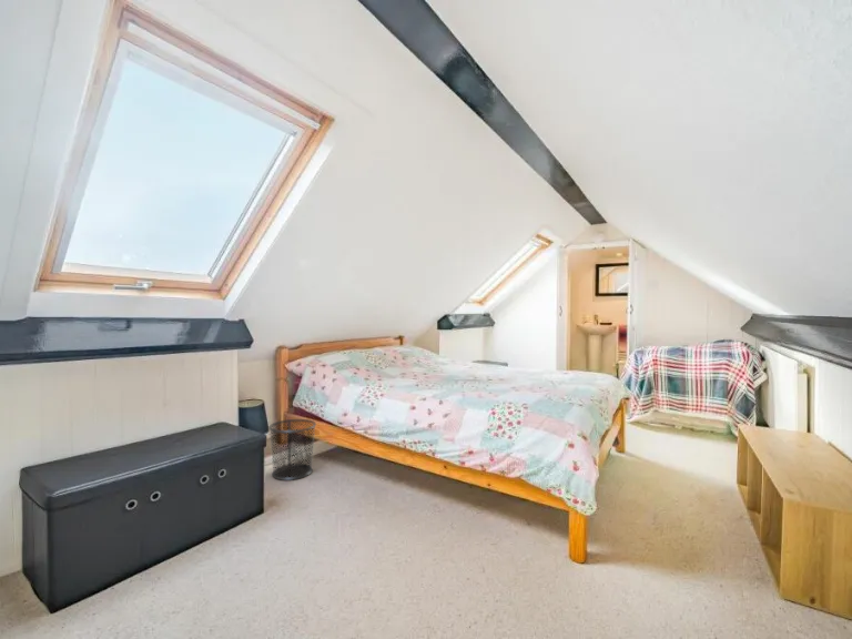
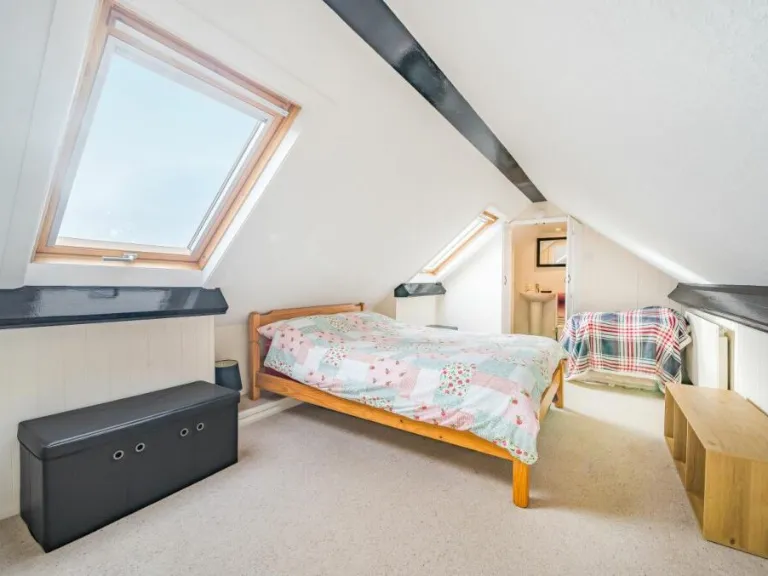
- waste bin [267,418,317,481]
